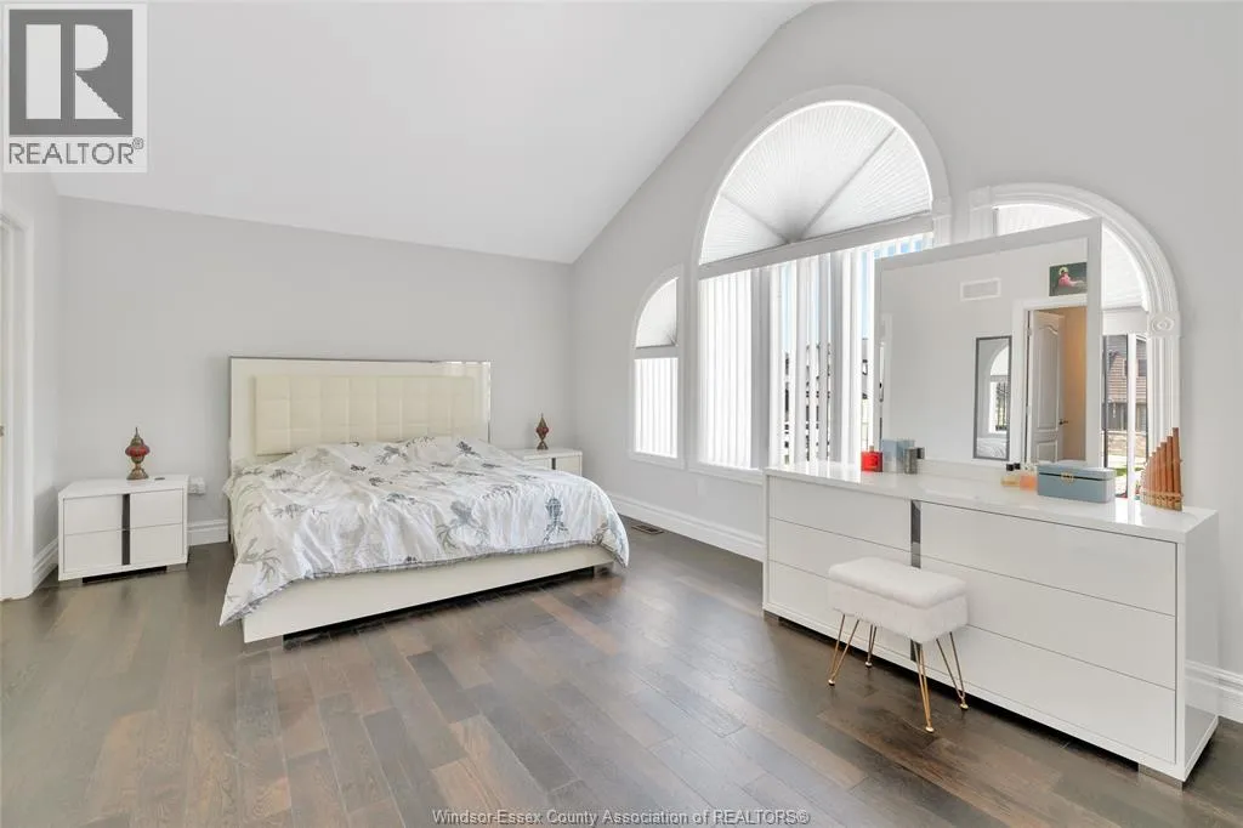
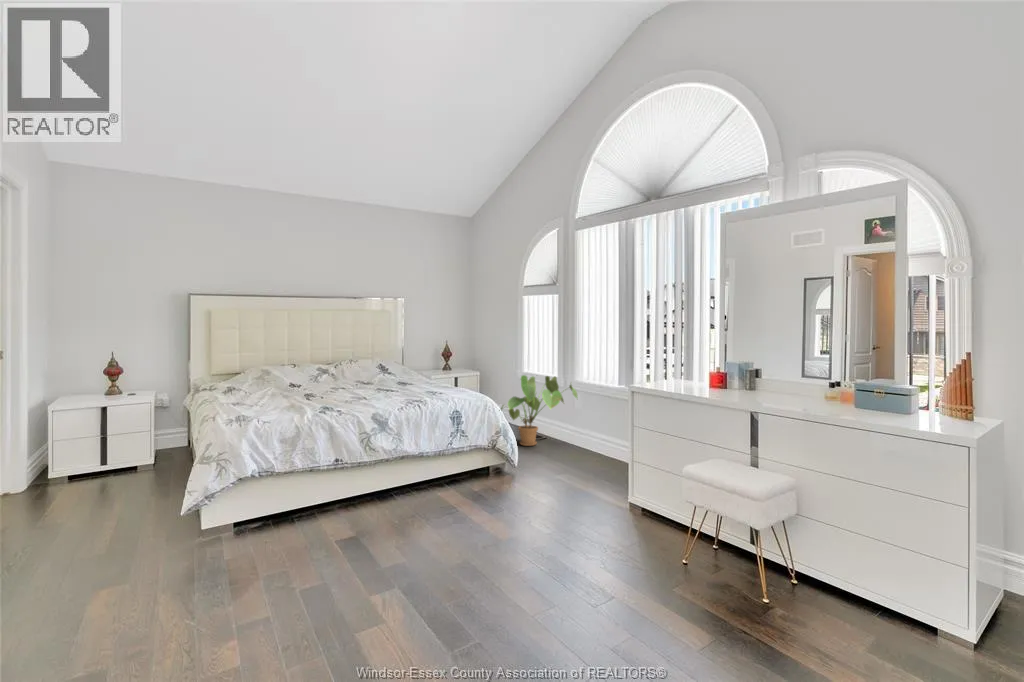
+ house plant [500,374,579,447]
